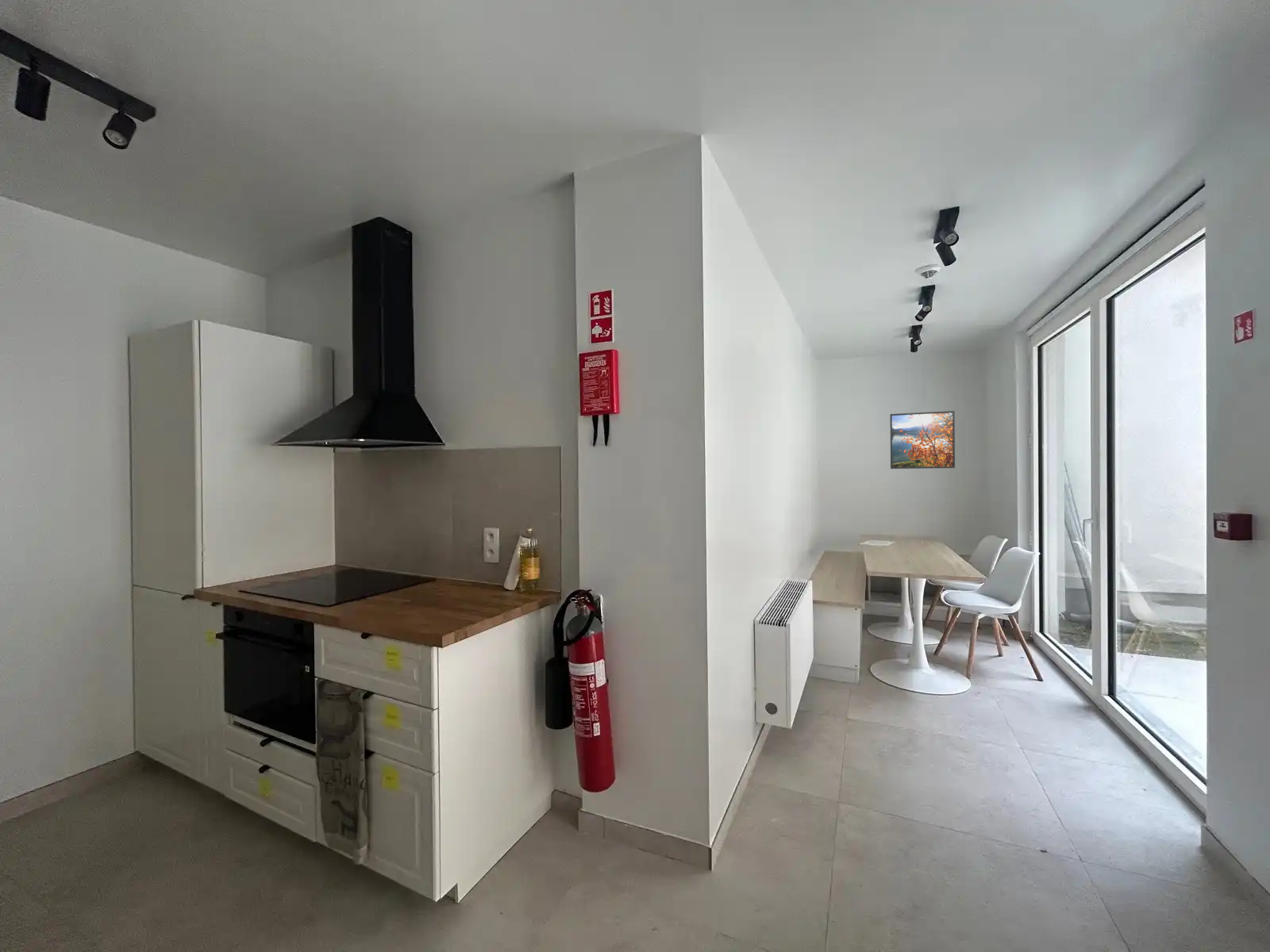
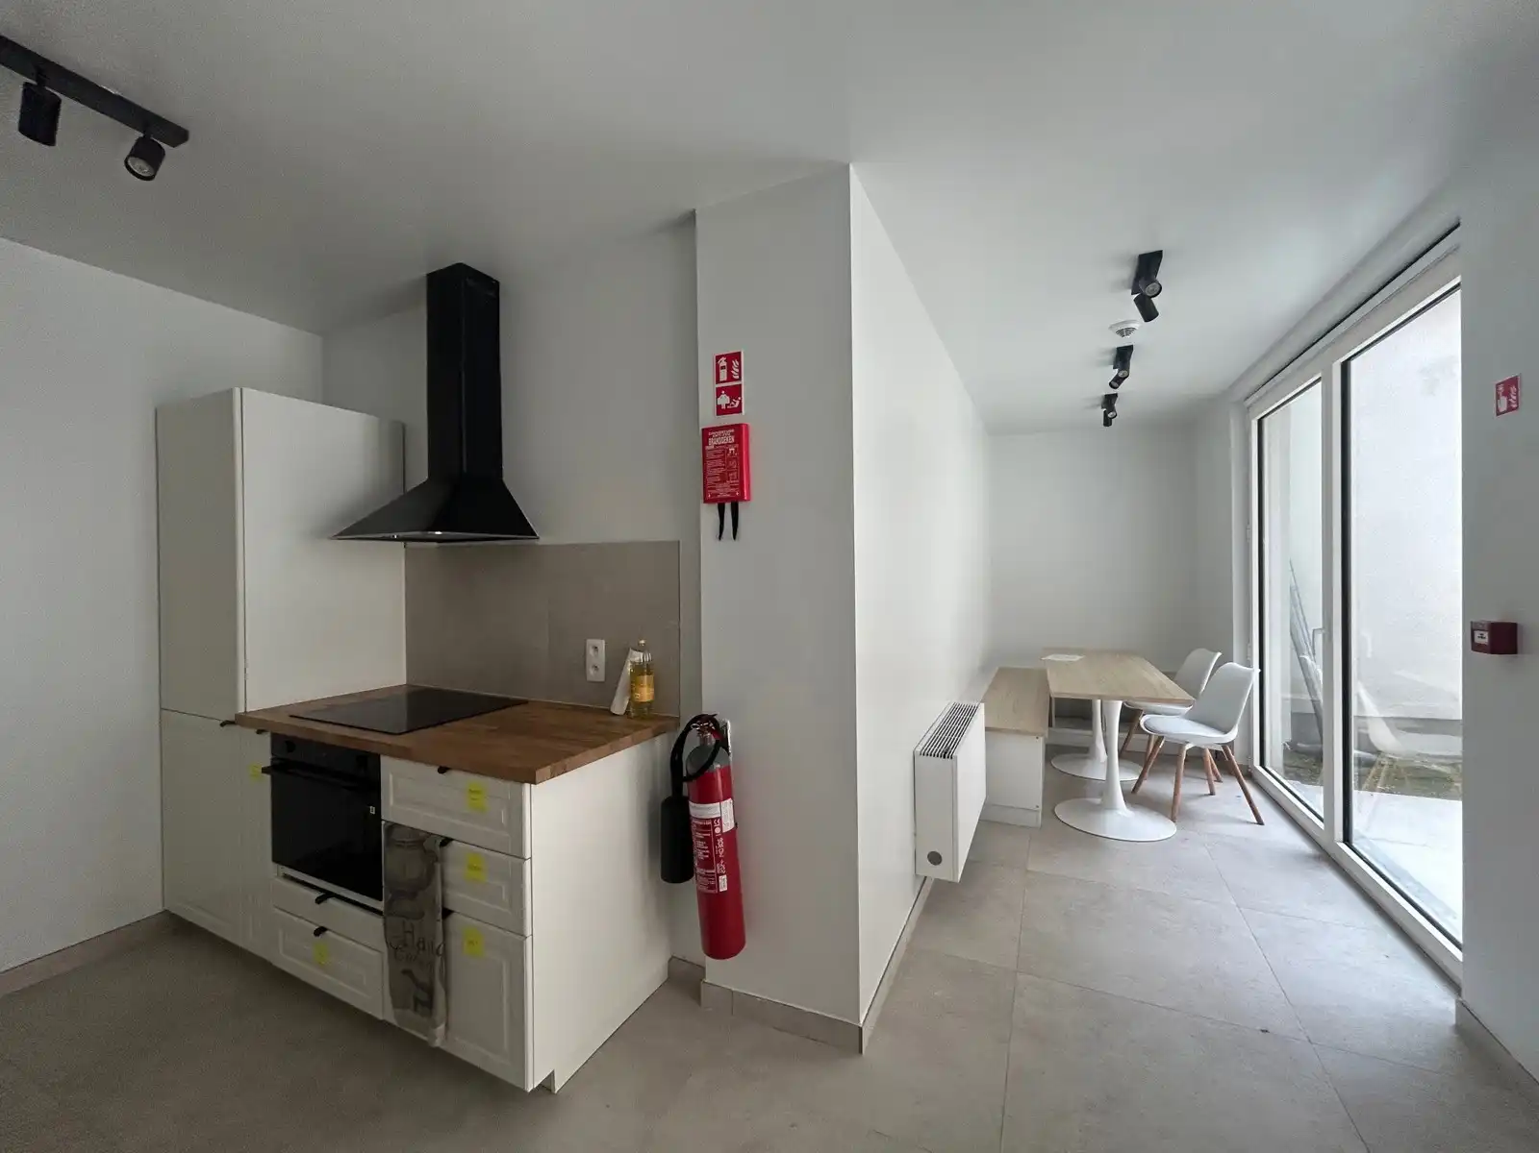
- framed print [889,410,956,470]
